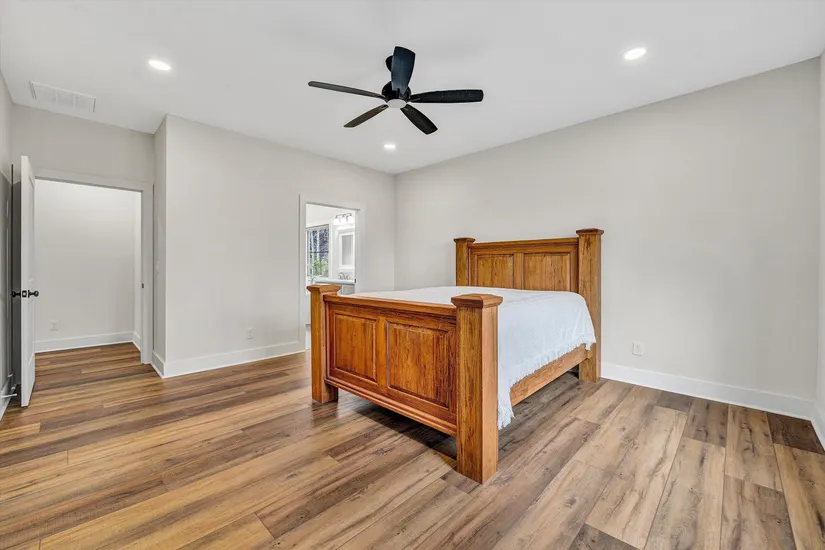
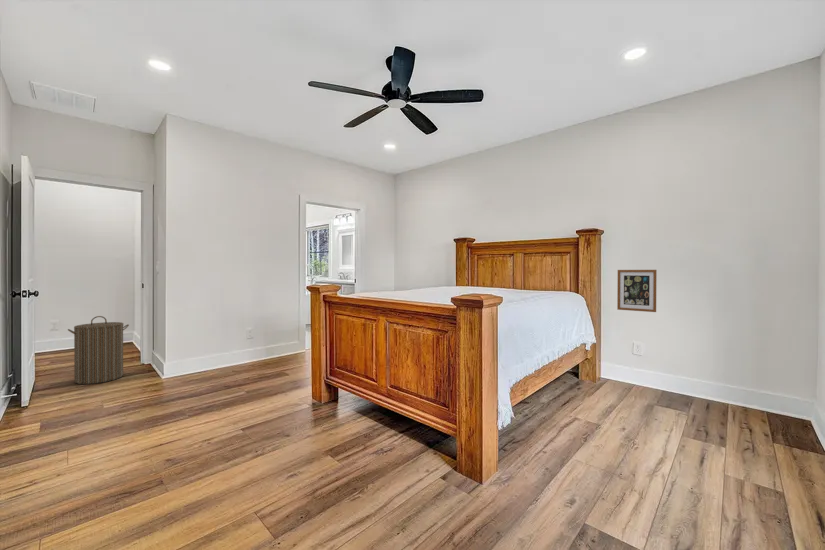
+ laundry hamper [67,315,130,385]
+ wall art [616,269,658,313]
